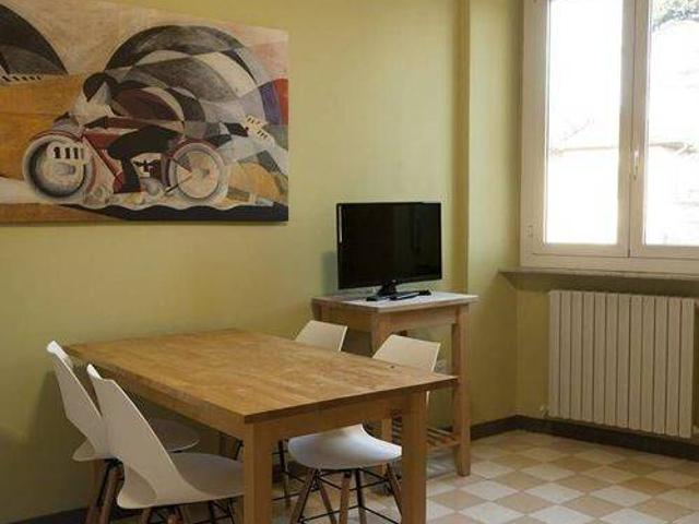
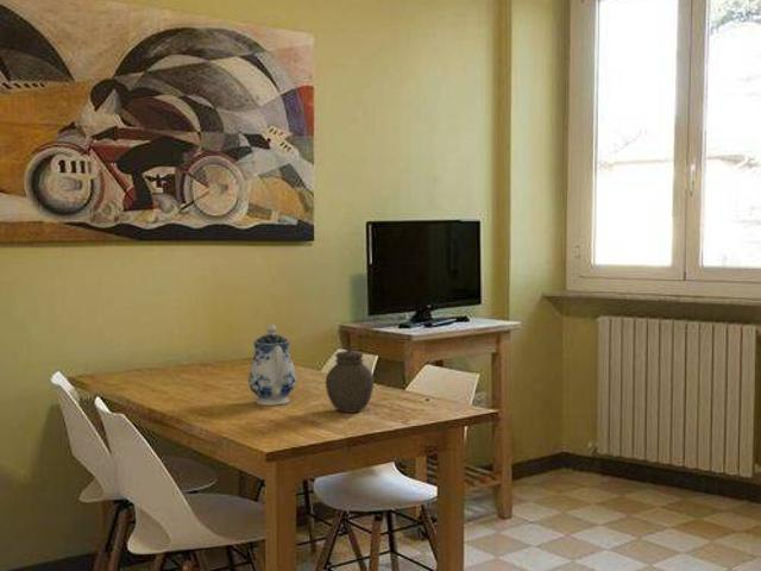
+ jar [325,345,375,414]
+ teapot [247,324,297,407]
